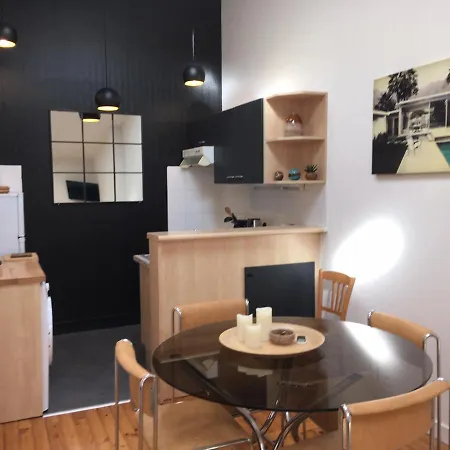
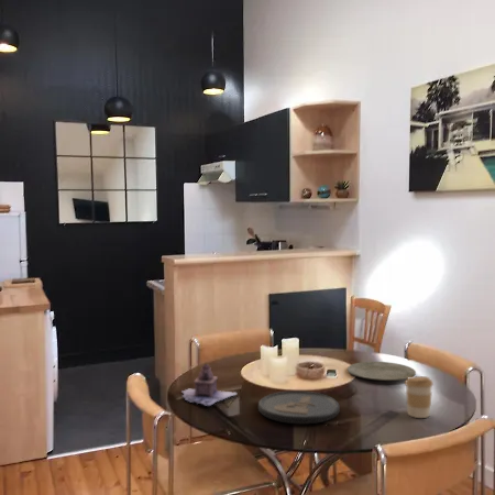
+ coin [257,391,341,425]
+ plate [346,361,417,382]
+ coffee cup [404,375,435,419]
+ teapot [182,363,239,407]
